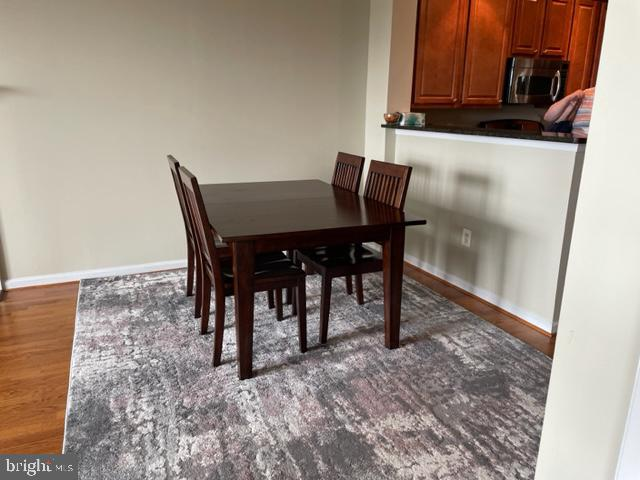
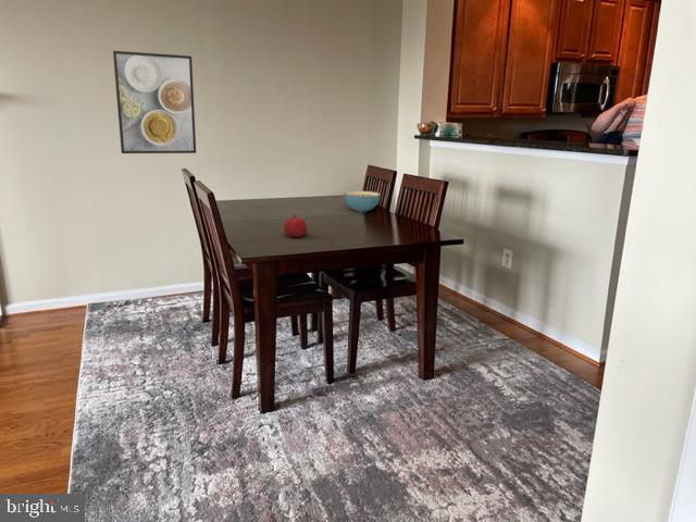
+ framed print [112,50,197,154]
+ fruit [283,214,308,238]
+ cereal bowl [343,190,382,213]
